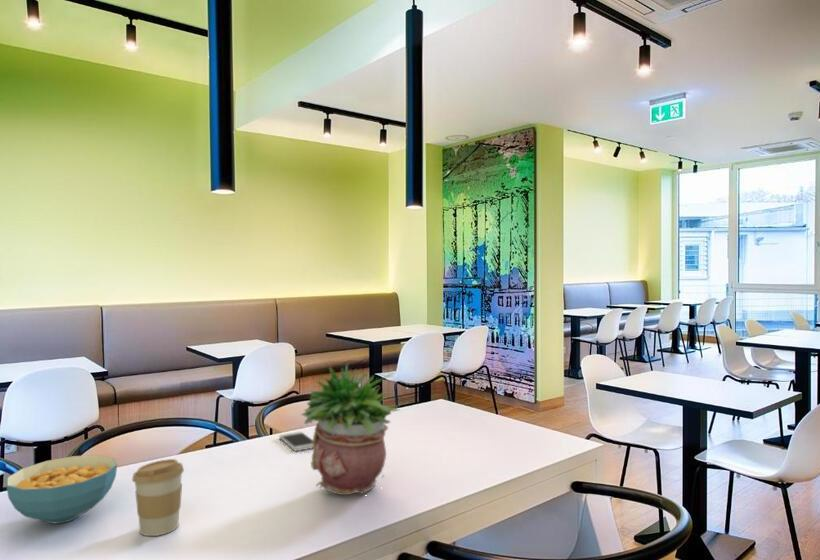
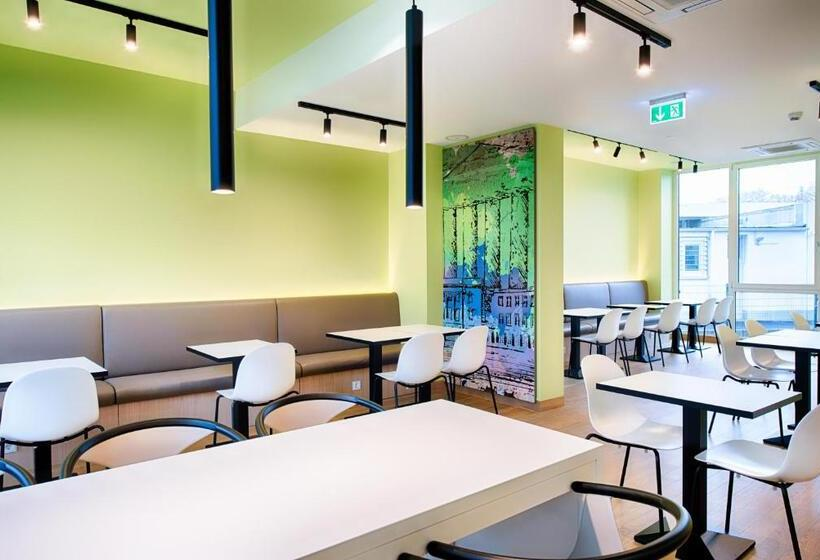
- coffee cup [131,458,185,537]
- smartphone [278,430,313,452]
- cereal bowl [5,454,118,524]
- potted plant [300,359,401,496]
